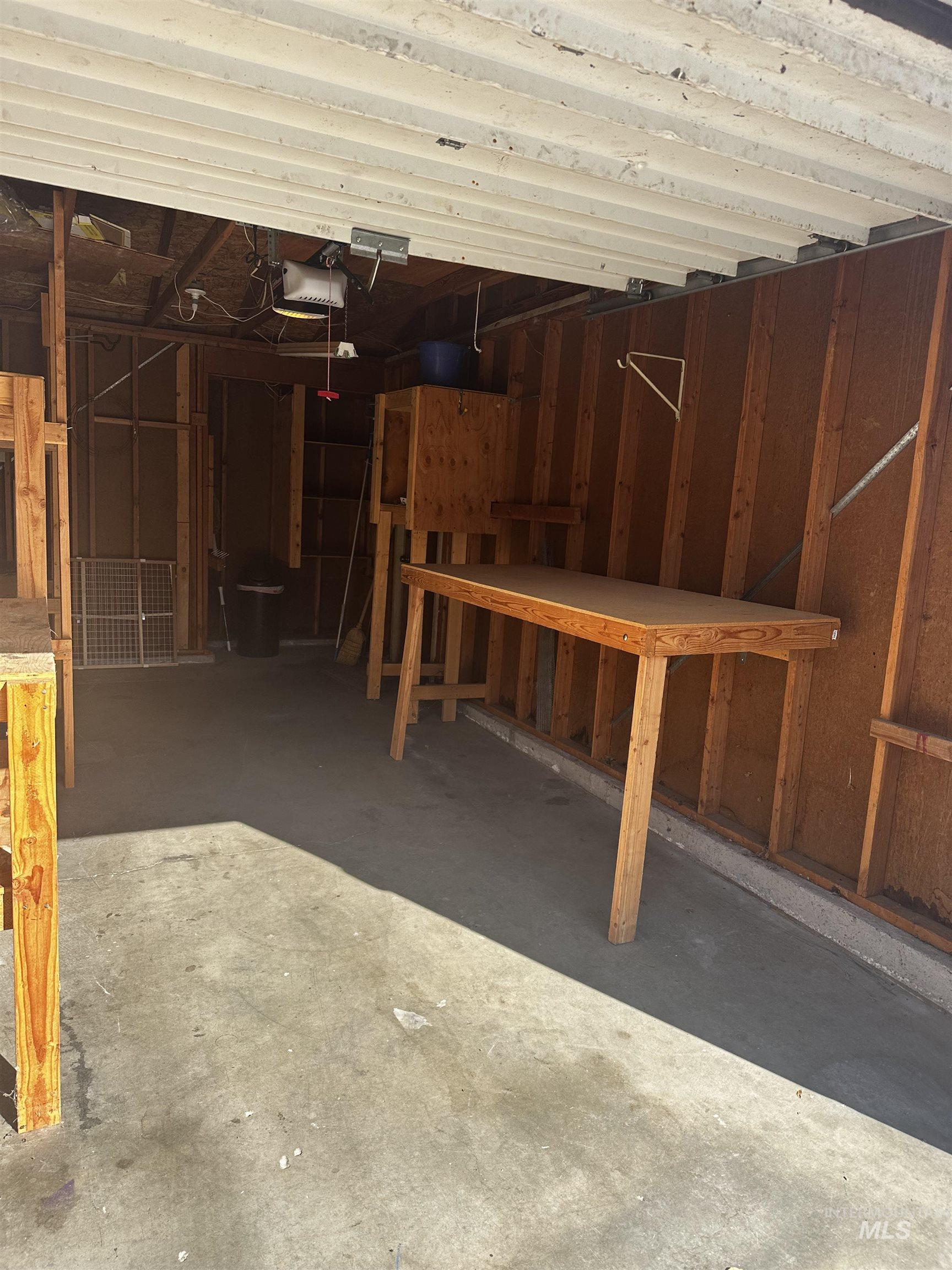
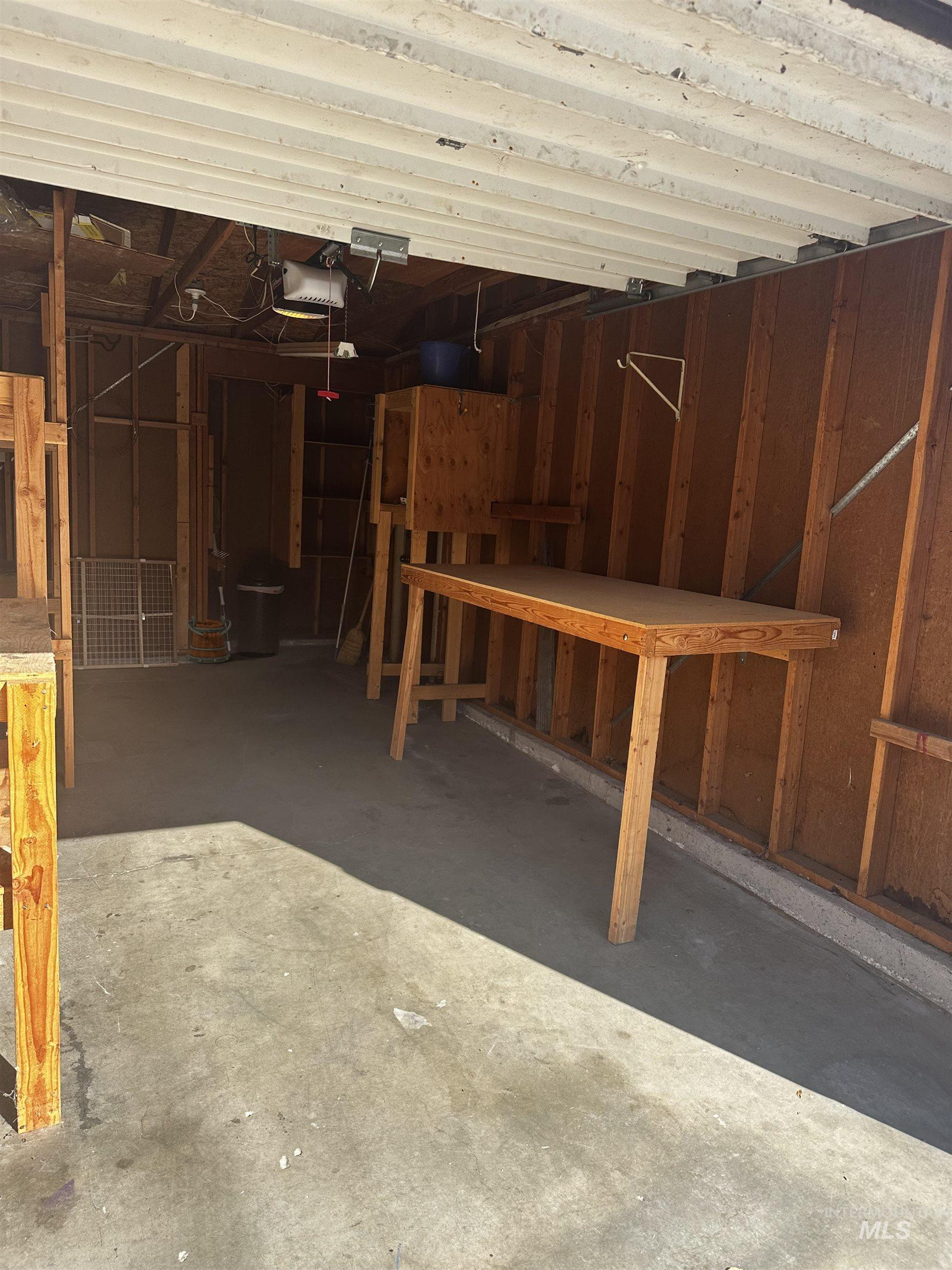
+ bucket [186,615,232,664]
